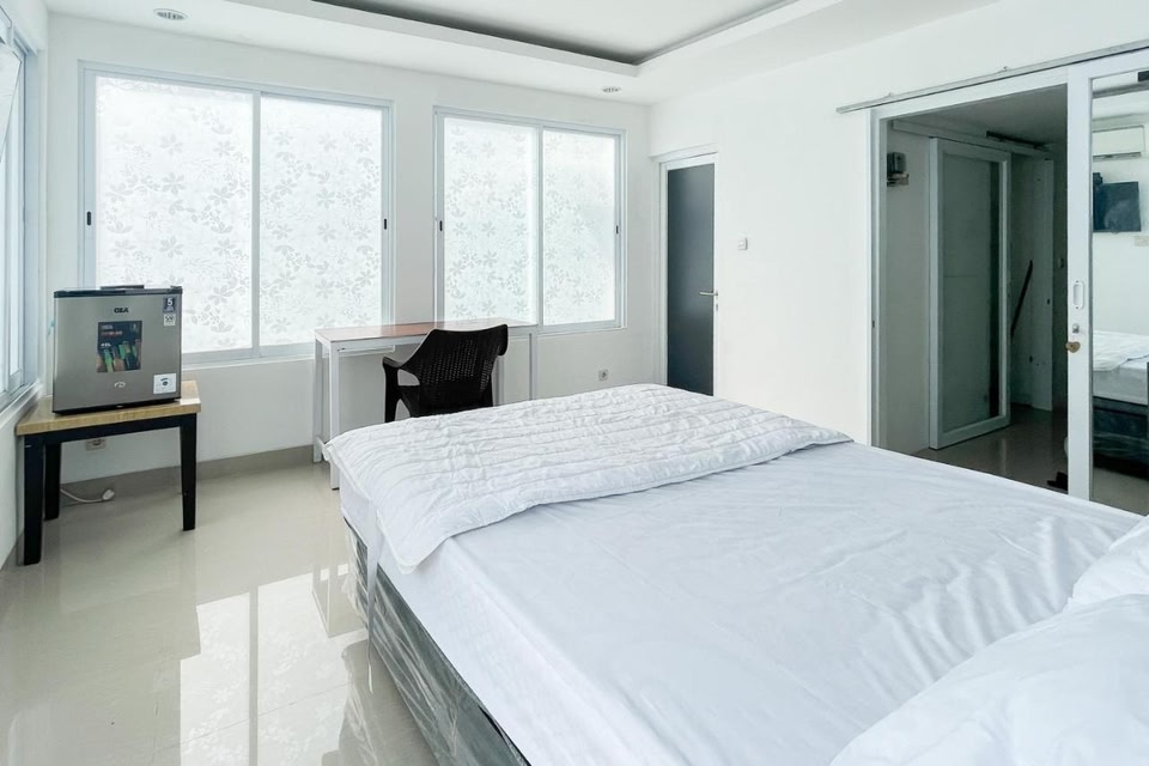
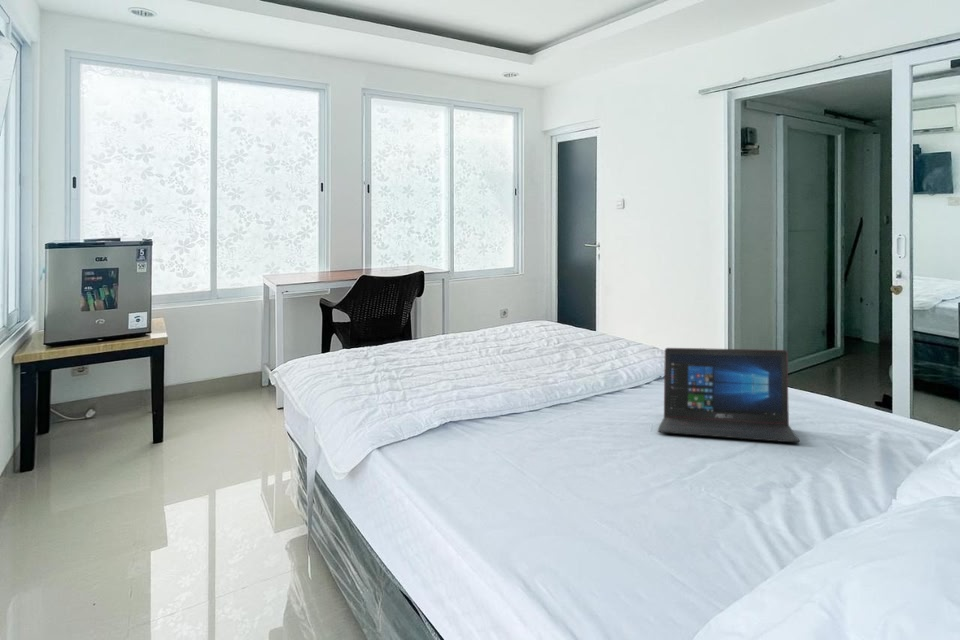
+ laptop [657,347,801,443]
